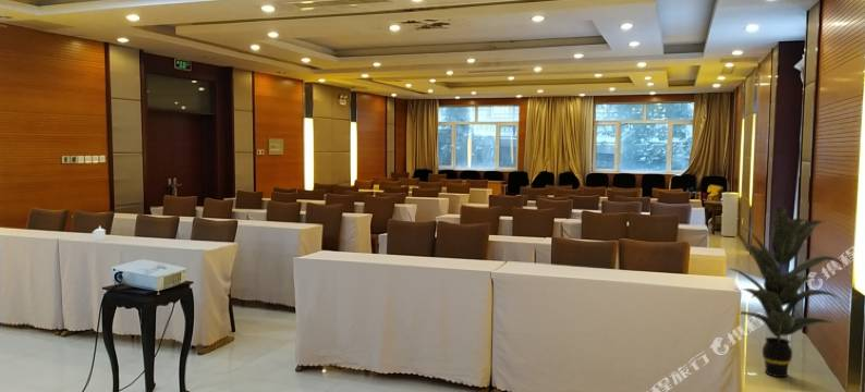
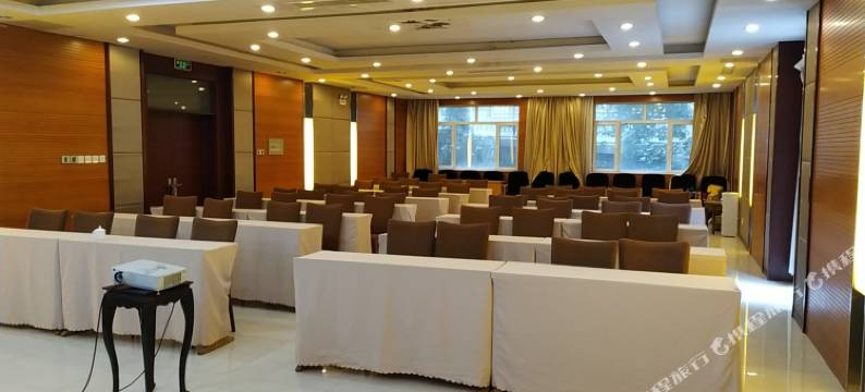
- indoor plant [729,205,846,378]
